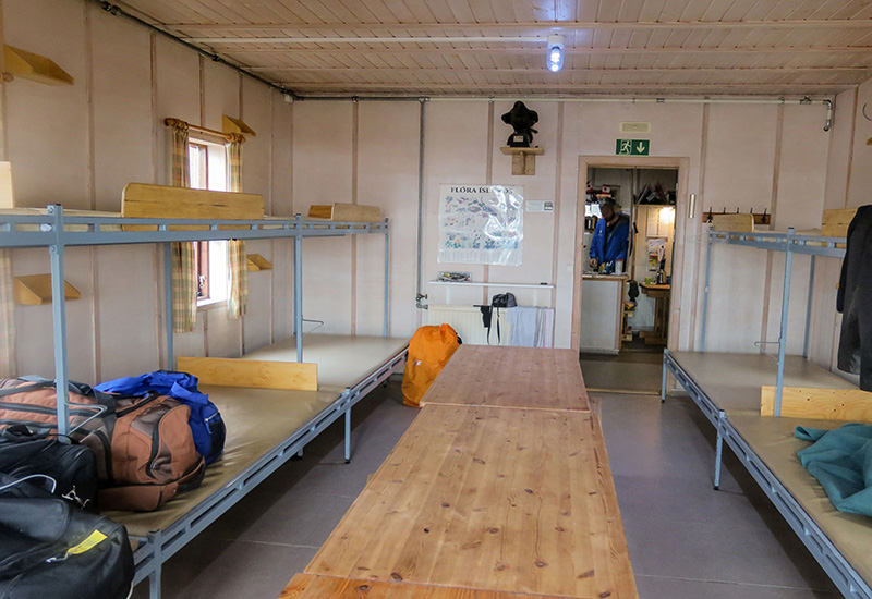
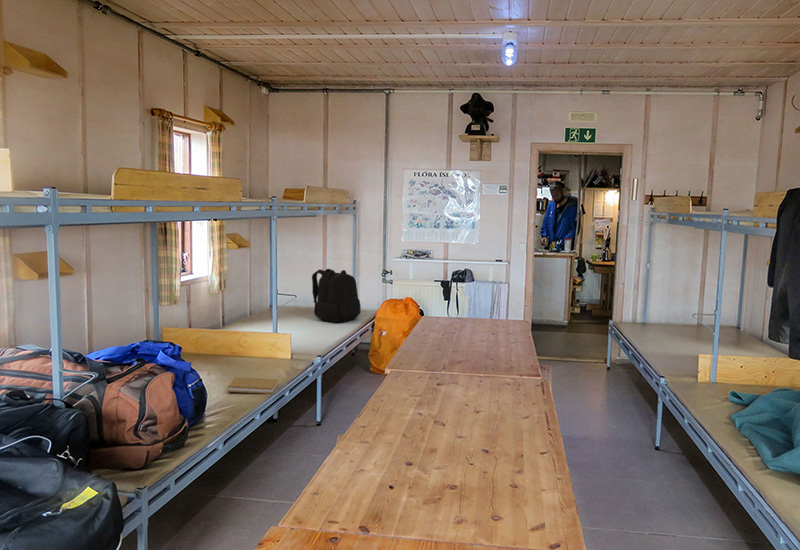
+ book [227,376,279,395]
+ backpack [311,268,362,323]
